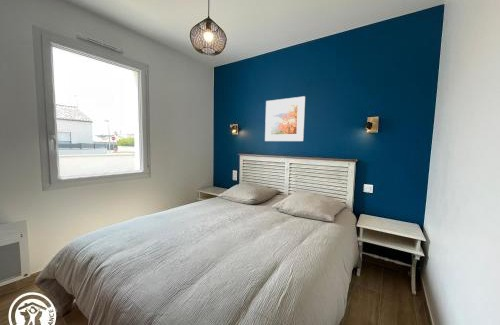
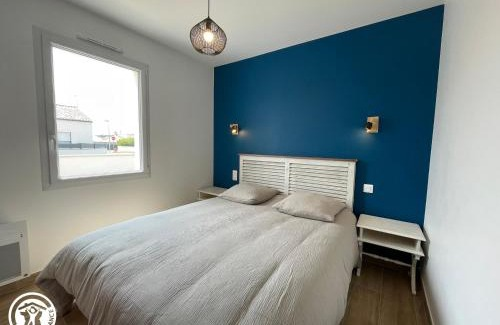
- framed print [264,95,306,142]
